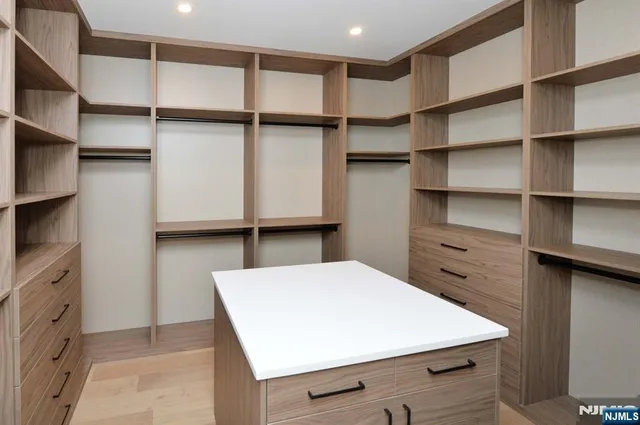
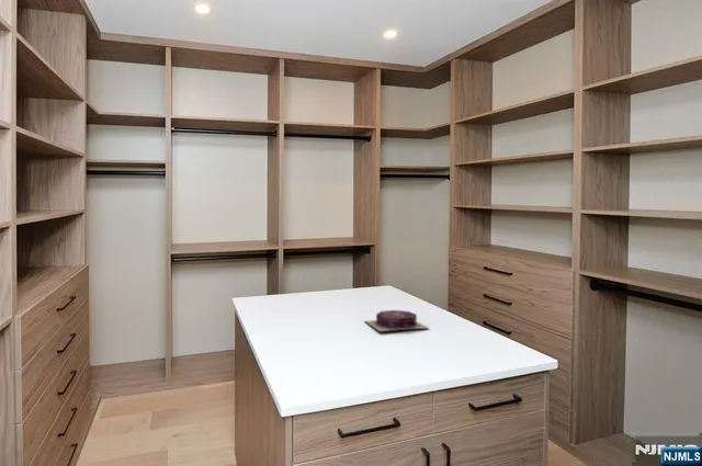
+ jewelry box [364,309,429,332]
